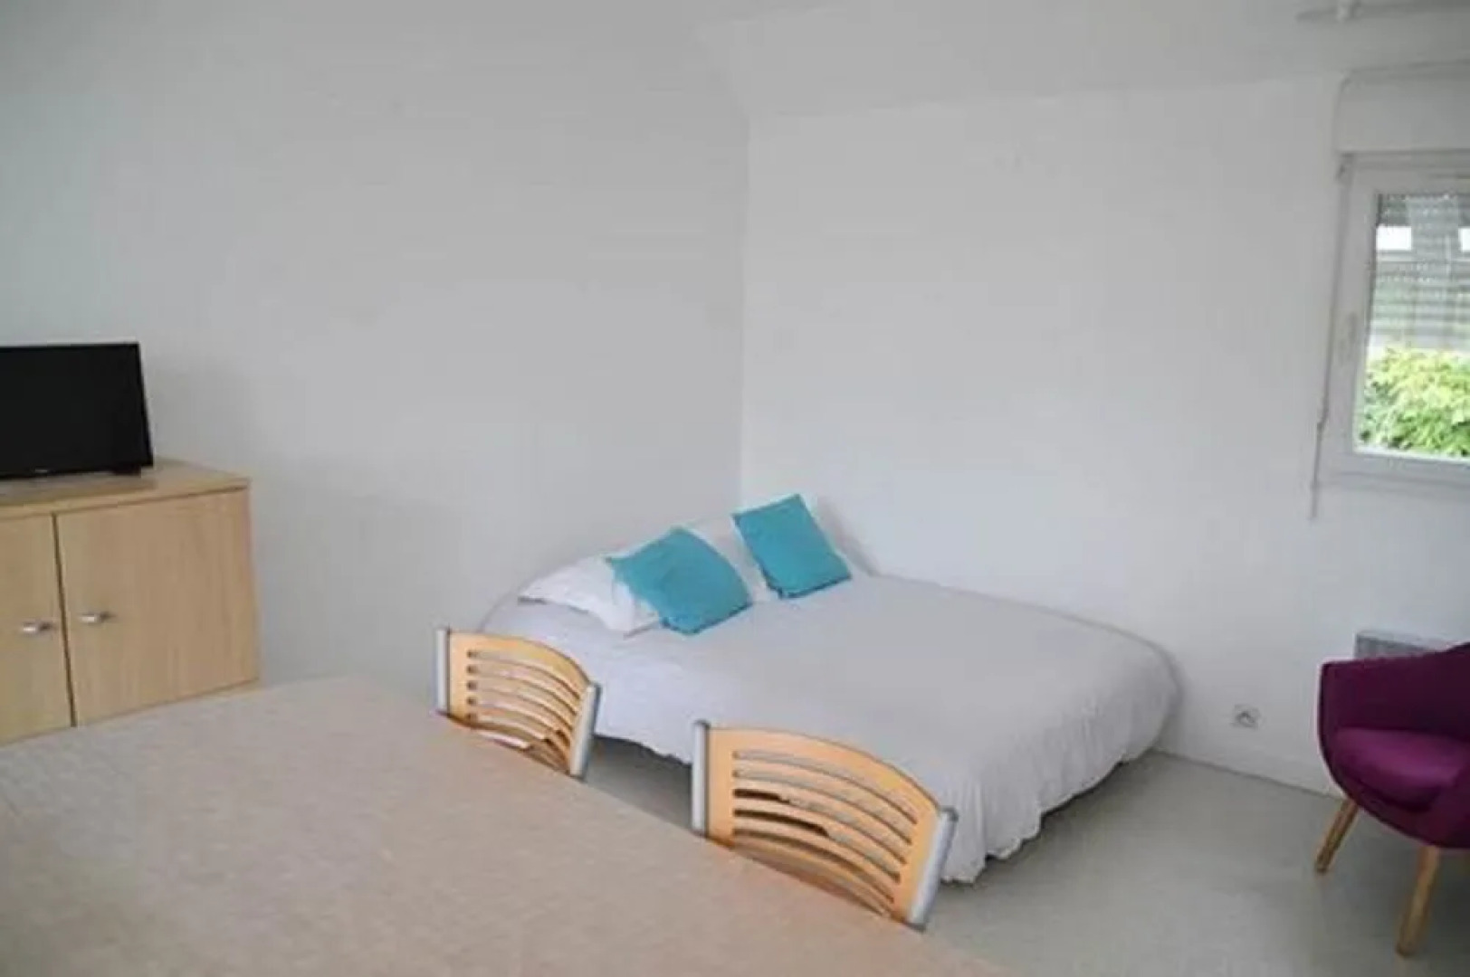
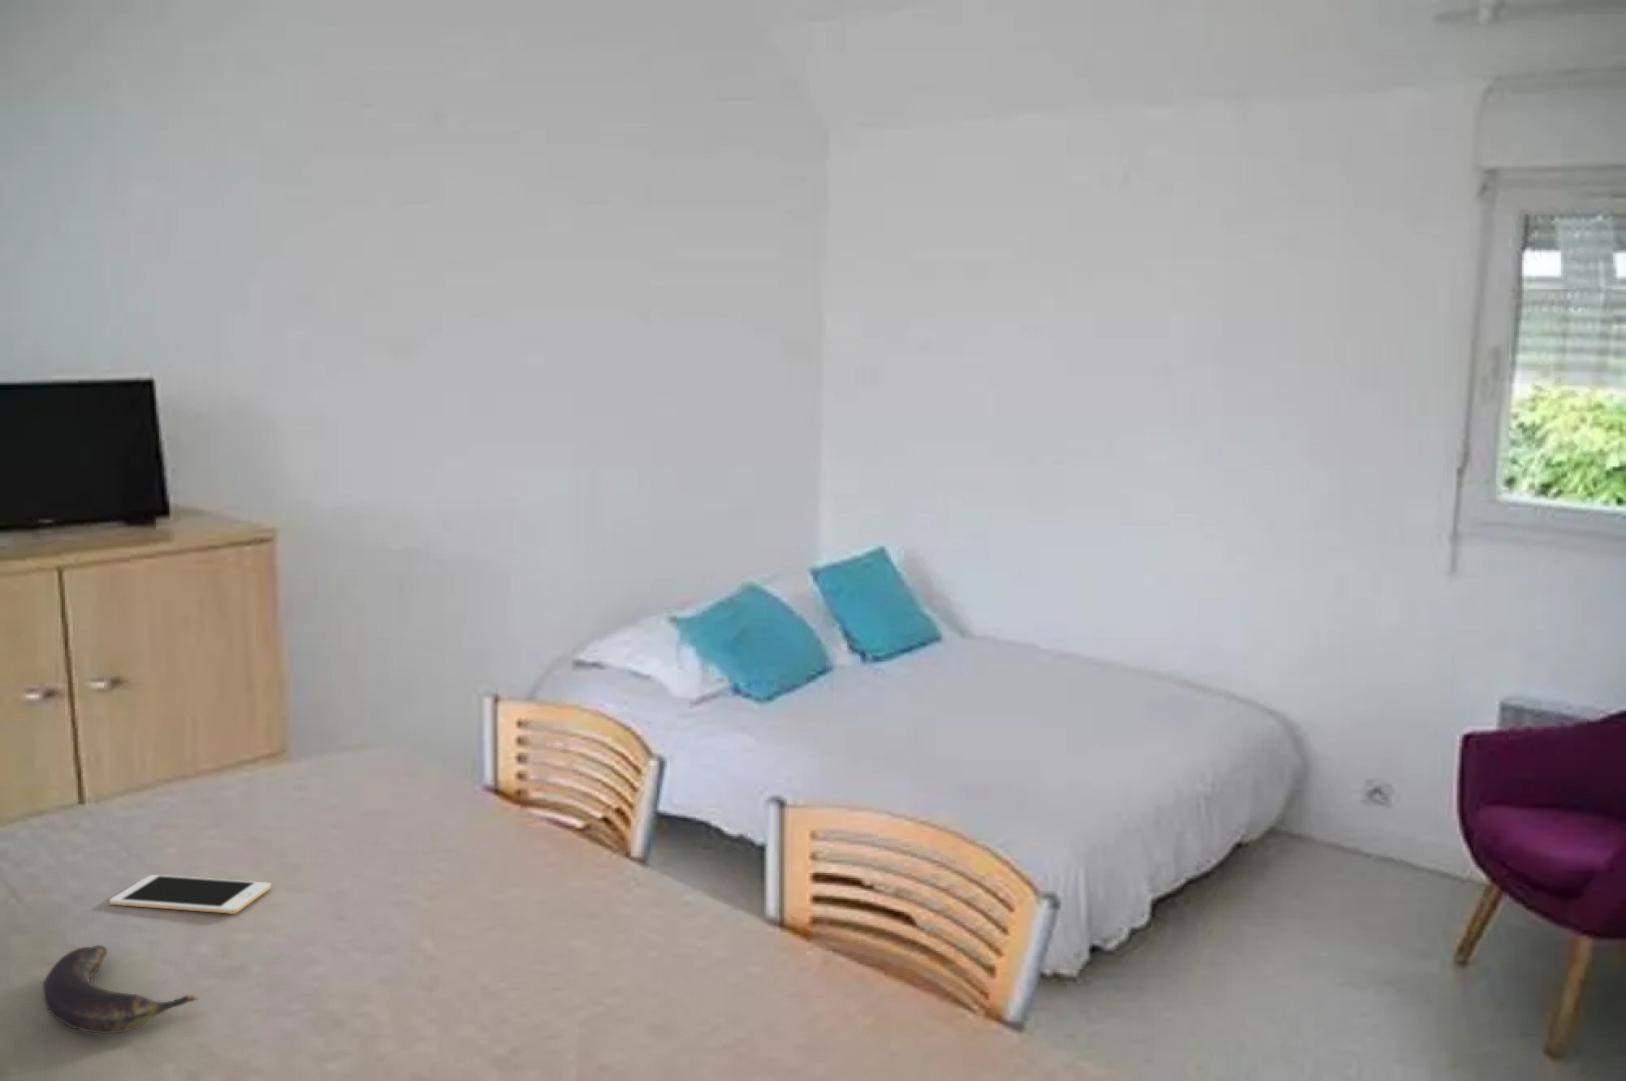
+ cell phone [109,873,273,915]
+ banana [42,943,198,1035]
